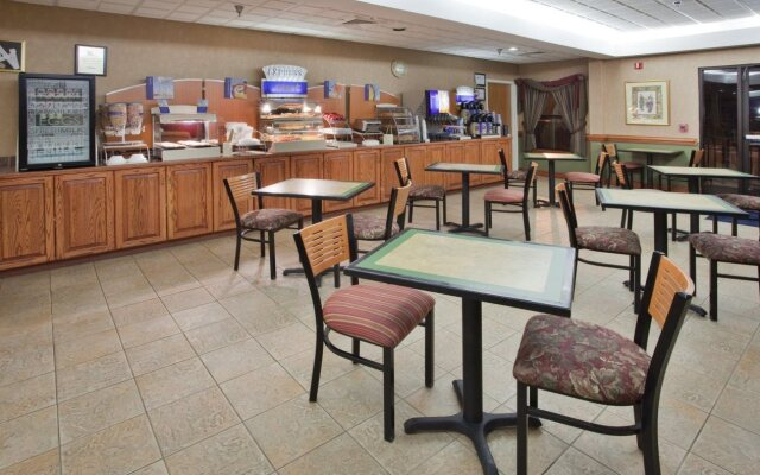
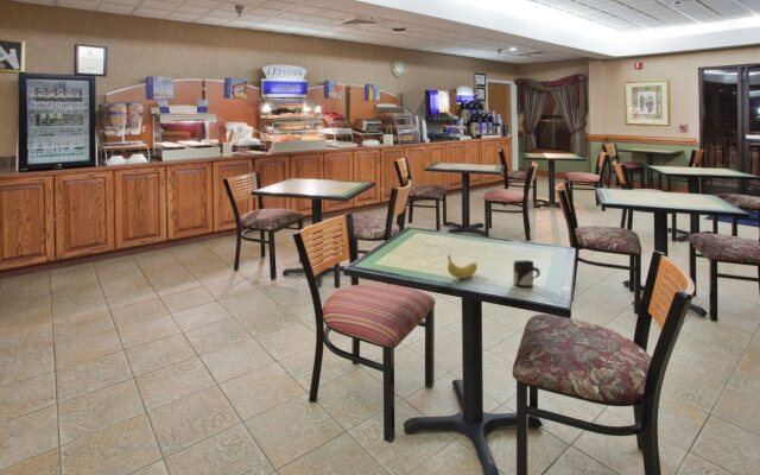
+ cup [512,259,542,287]
+ fruit [446,254,479,280]
